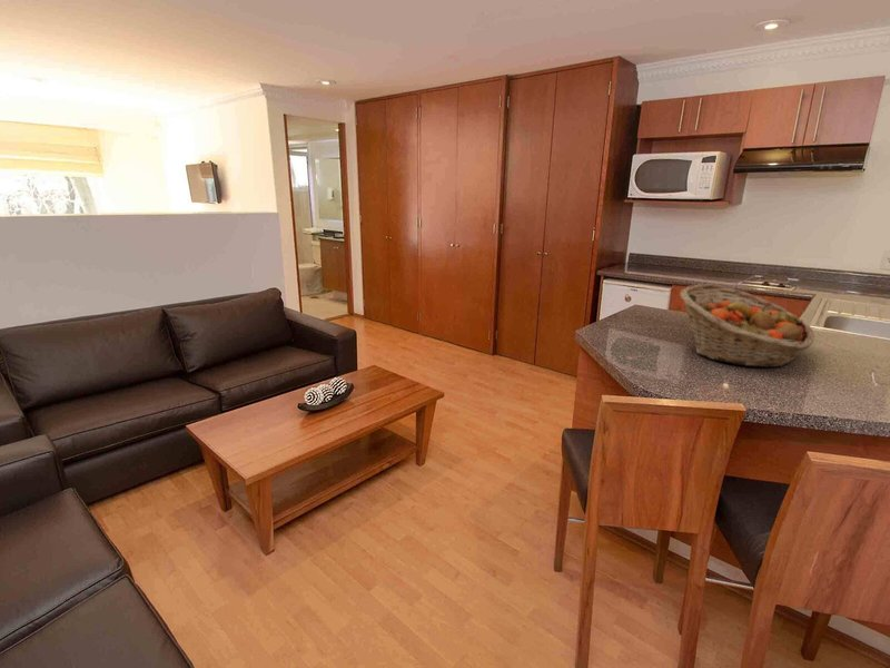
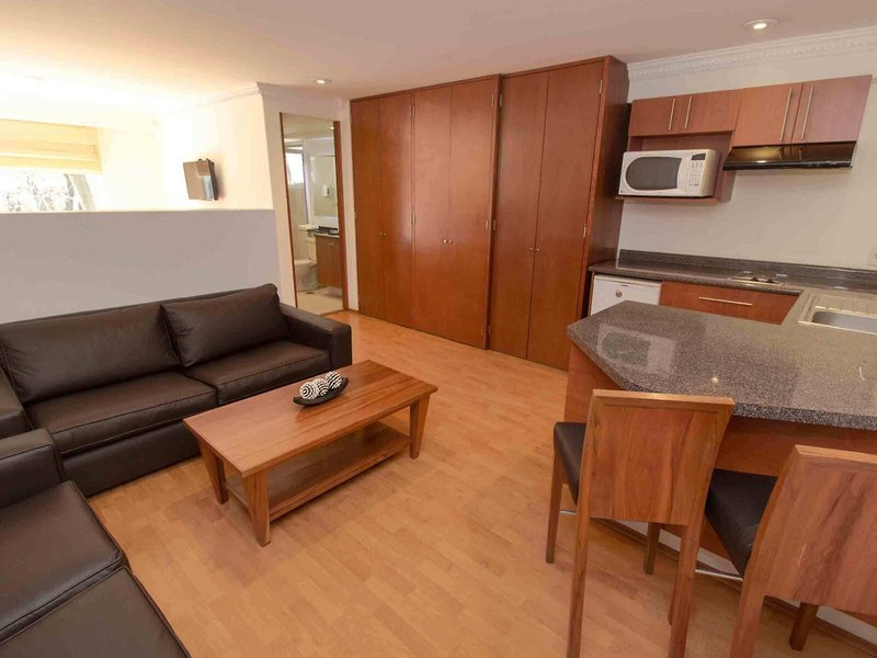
- fruit basket [679,284,815,369]
